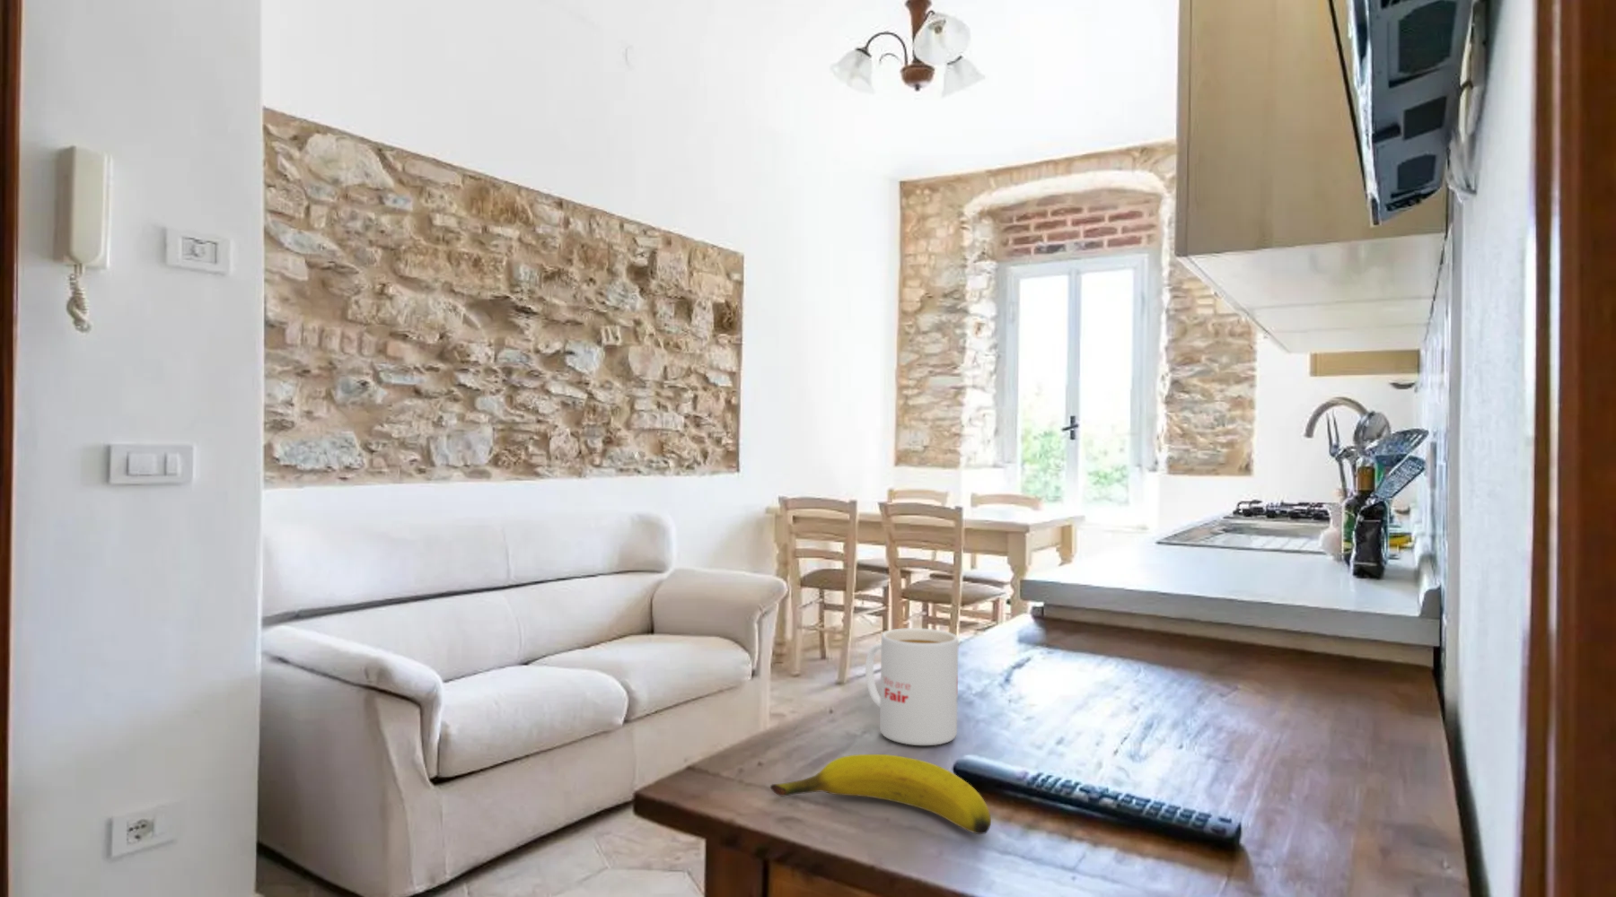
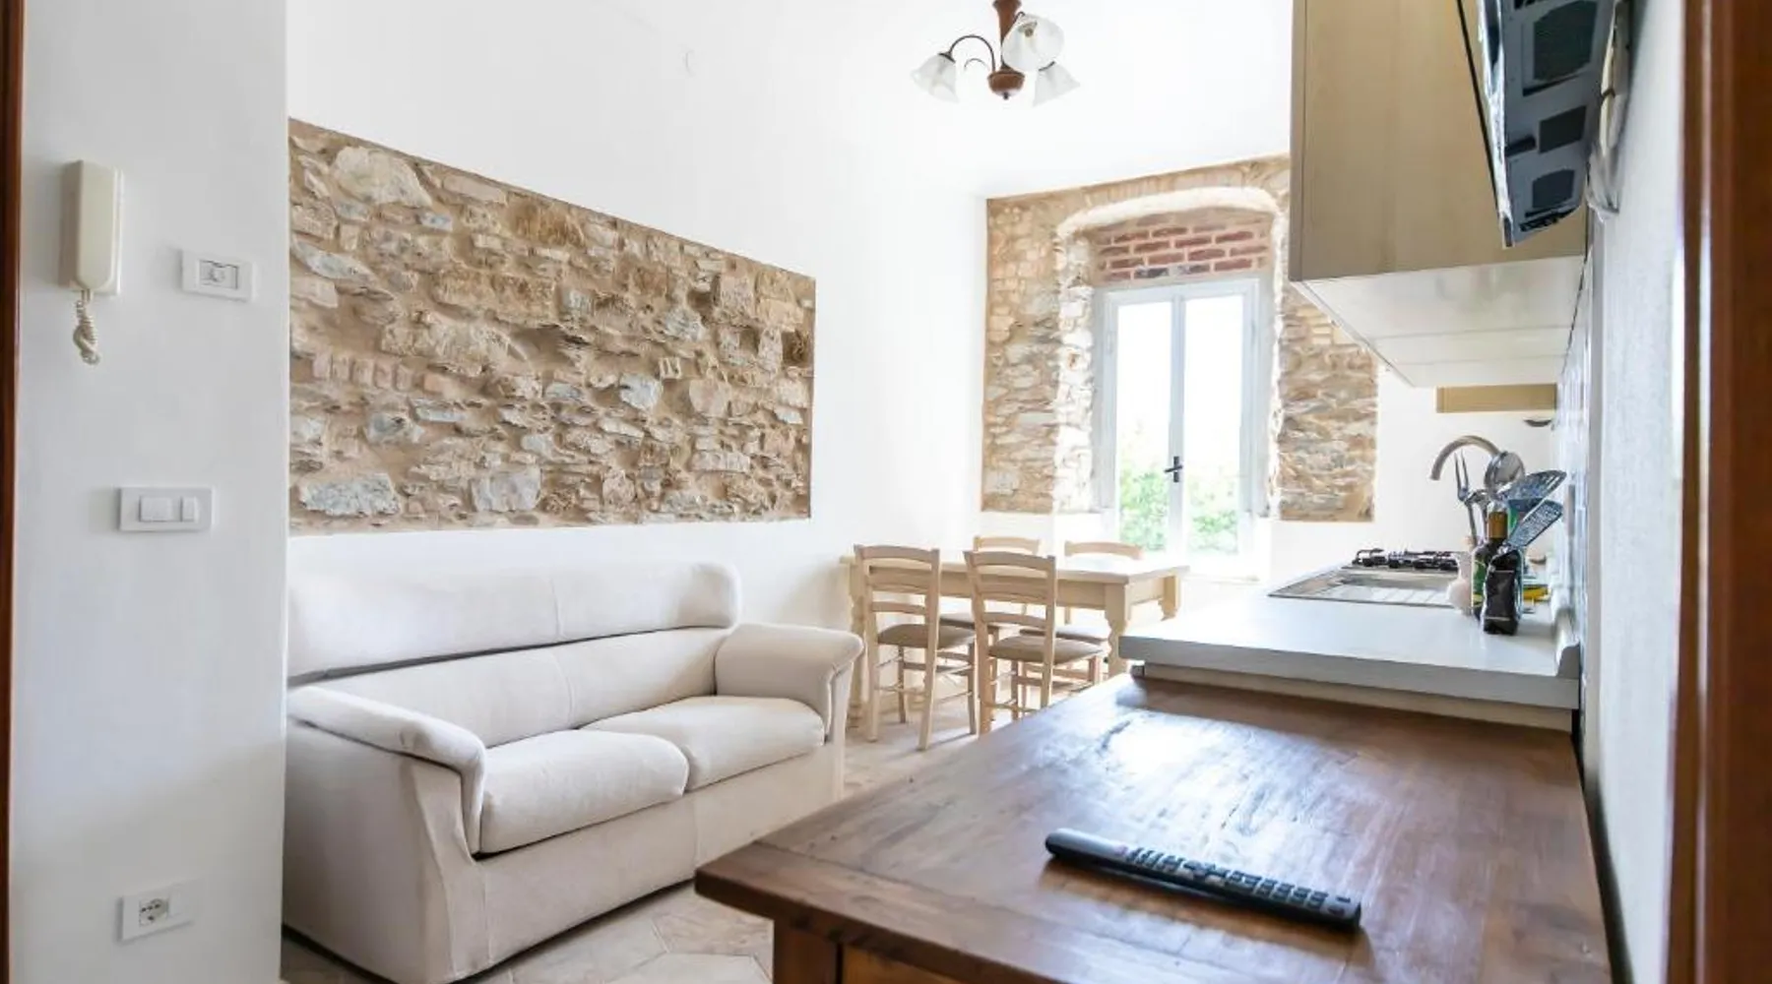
- banana [769,753,993,835]
- mug [864,627,959,747]
